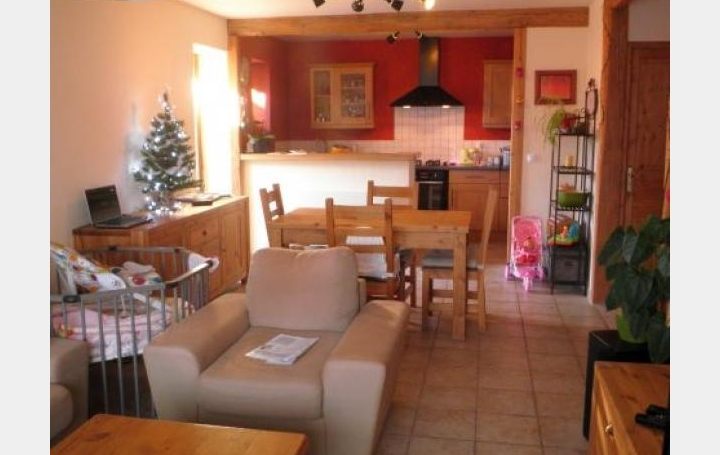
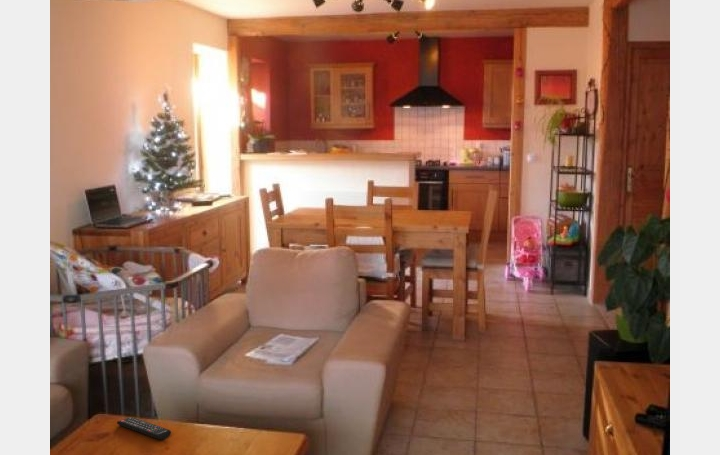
+ remote control [116,416,172,441]
